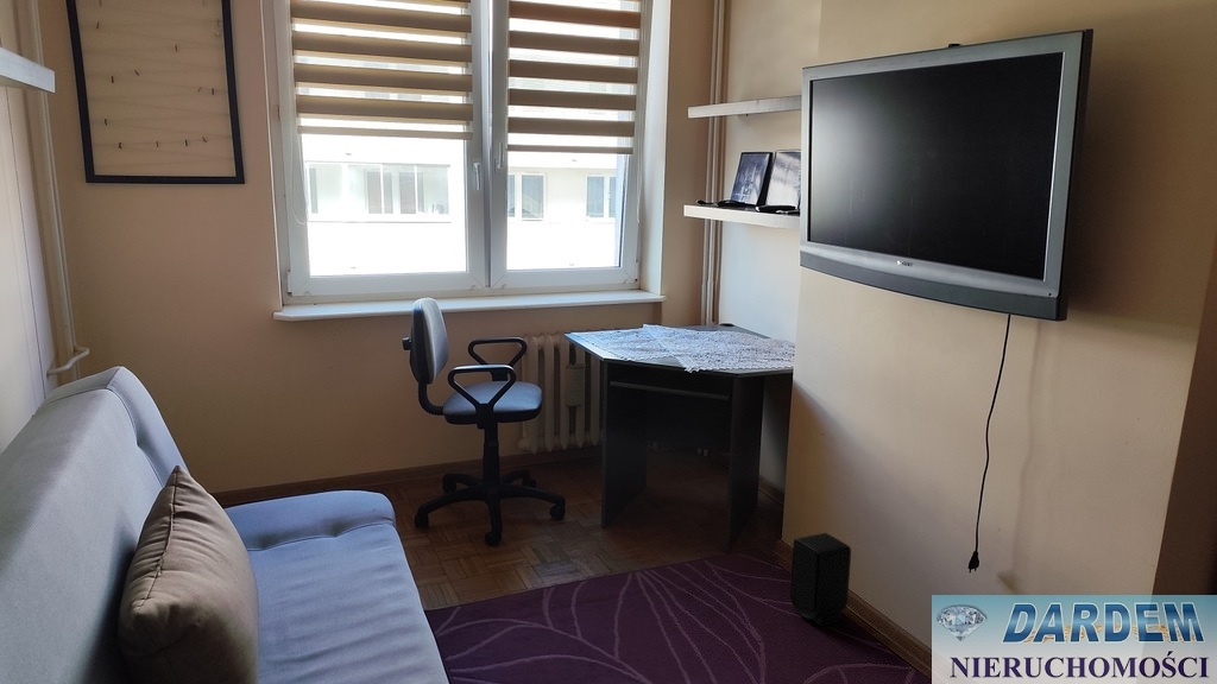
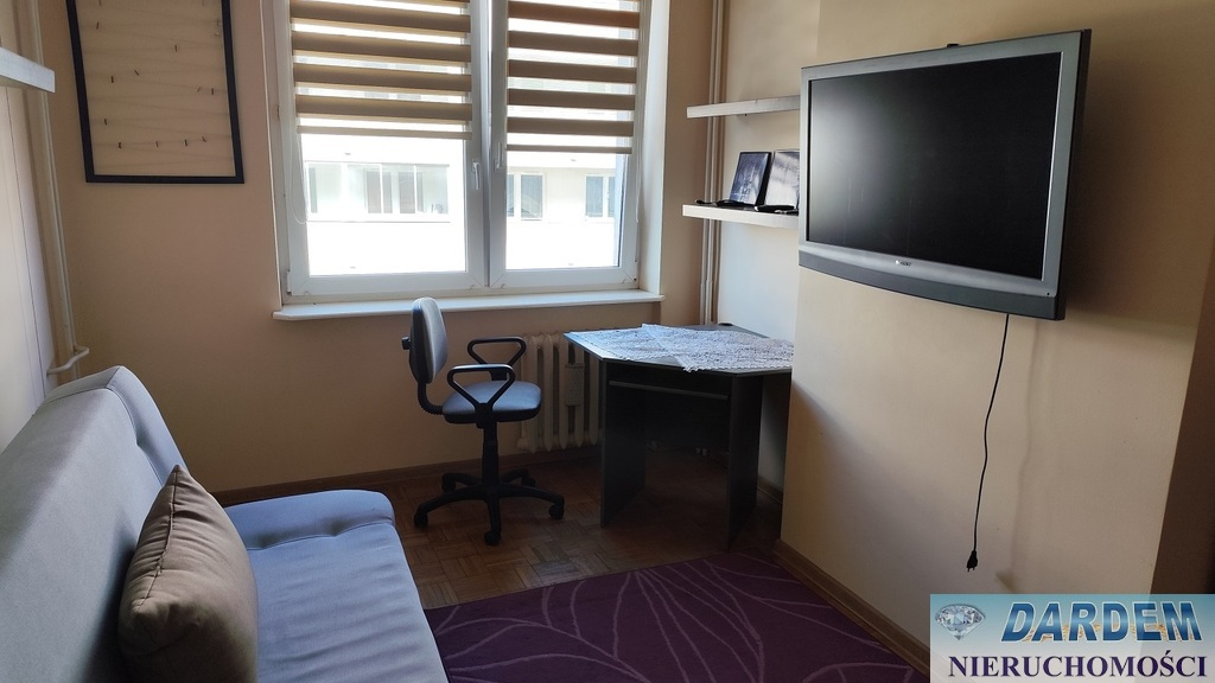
- speaker [789,532,852,628]
